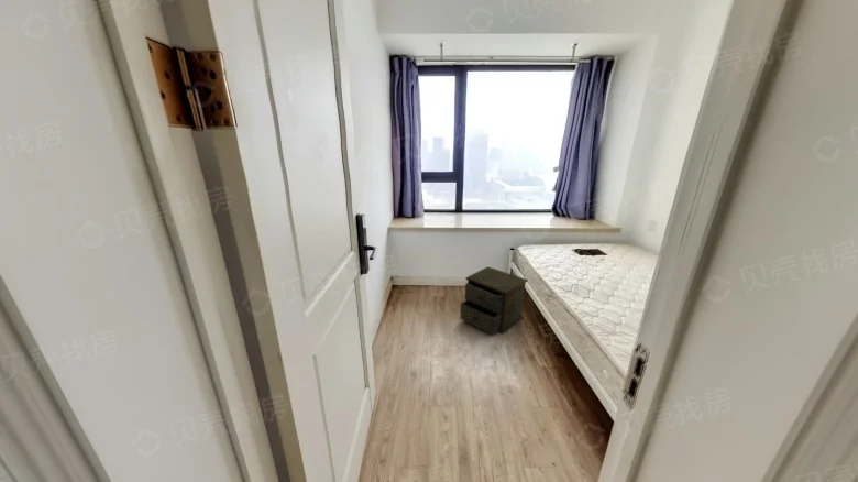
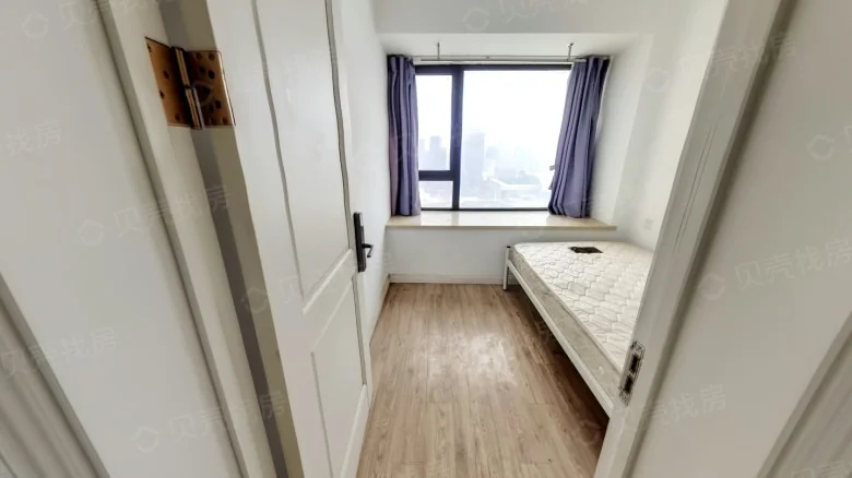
- nightstand [459,265,529,336]
